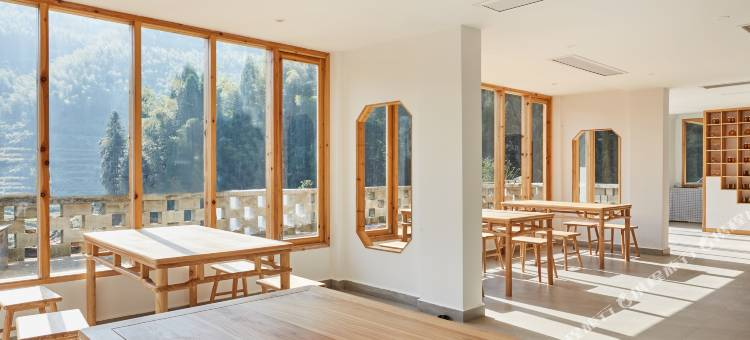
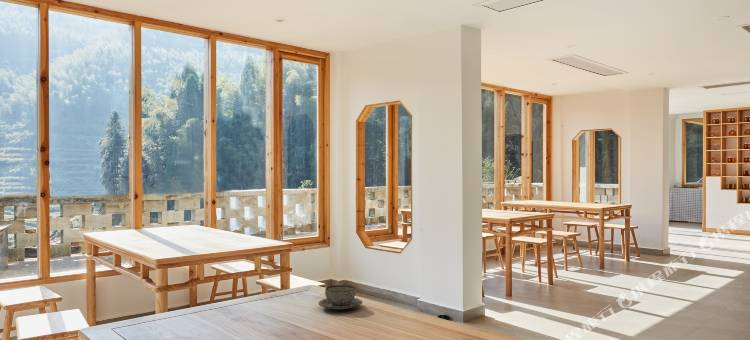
+ teacup [317,284,363,311]
